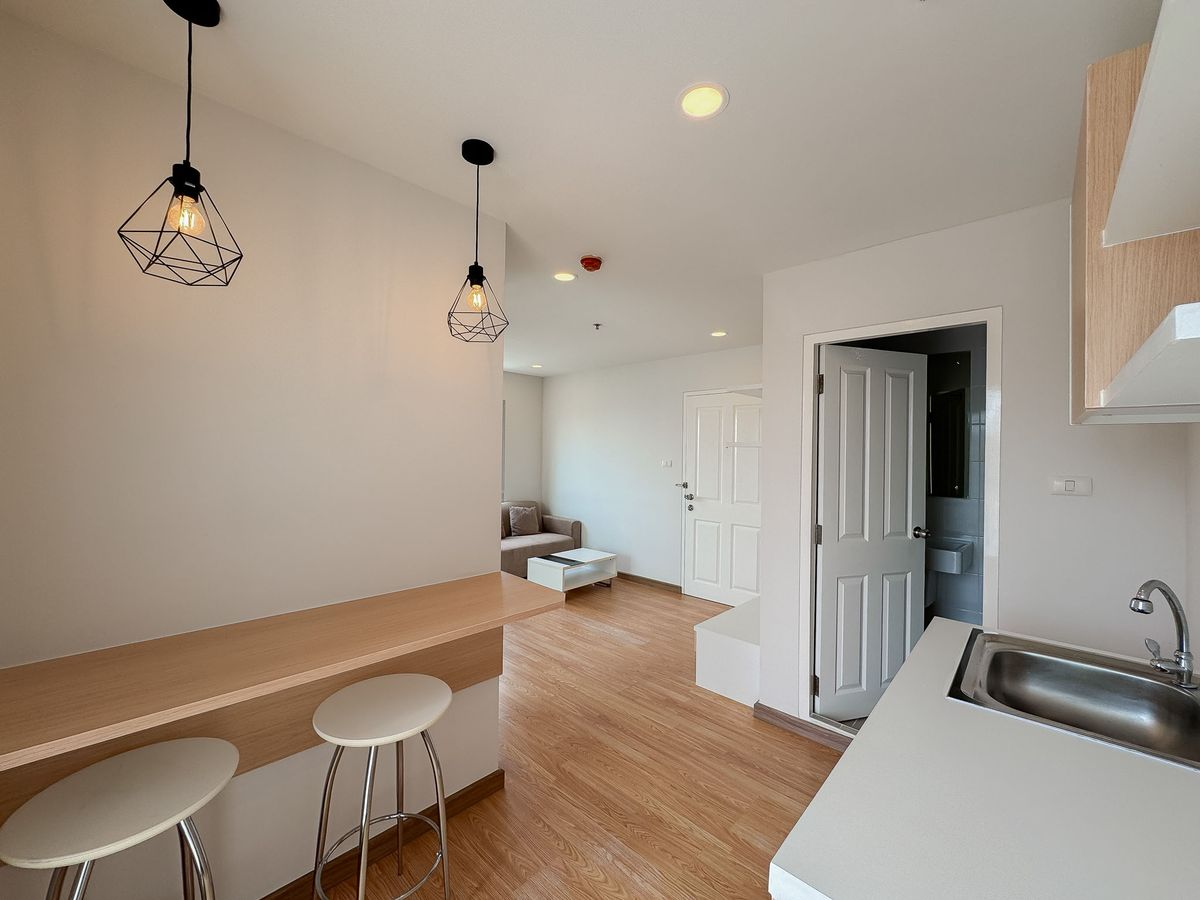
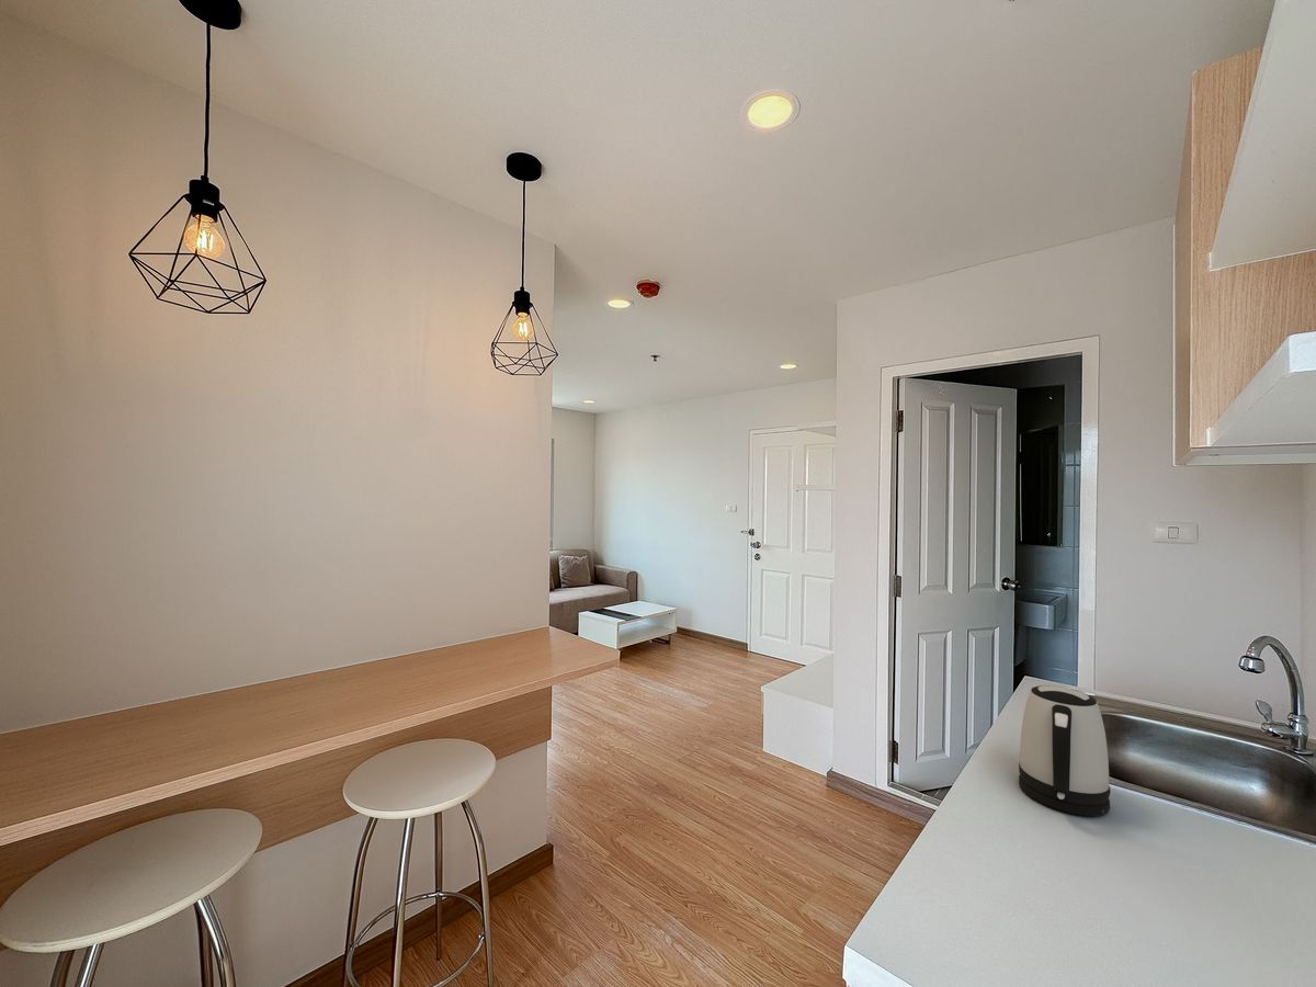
+ kettle [1018,684,1111,817]
